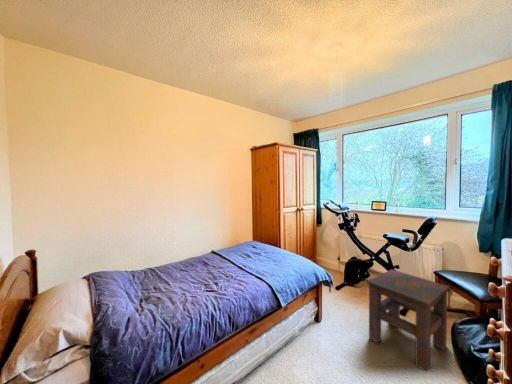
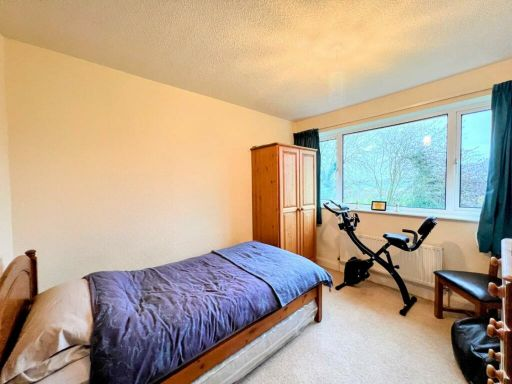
- side table [366,268,451,373]
